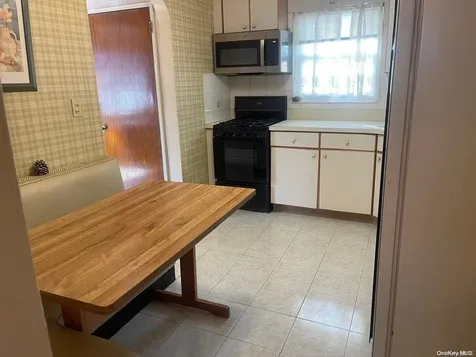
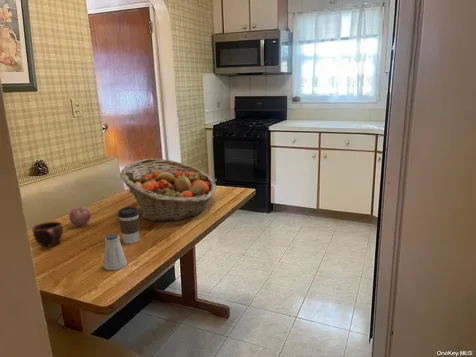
+ fruit basket [119,158,217,222]
+ apple [69,206,92,227]
+ mug [31,221,64,248]
+ saltshaker [102,233,128,271]
+ coffee cup [117,206,140,245]
